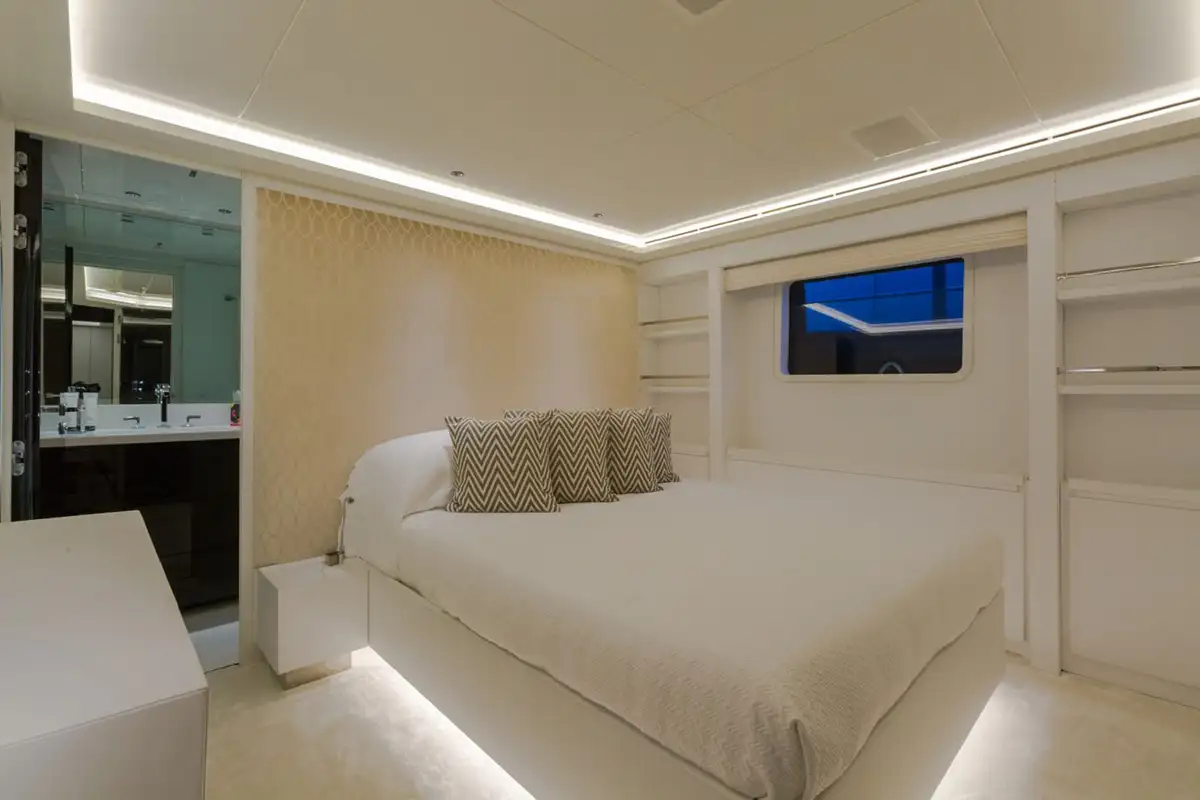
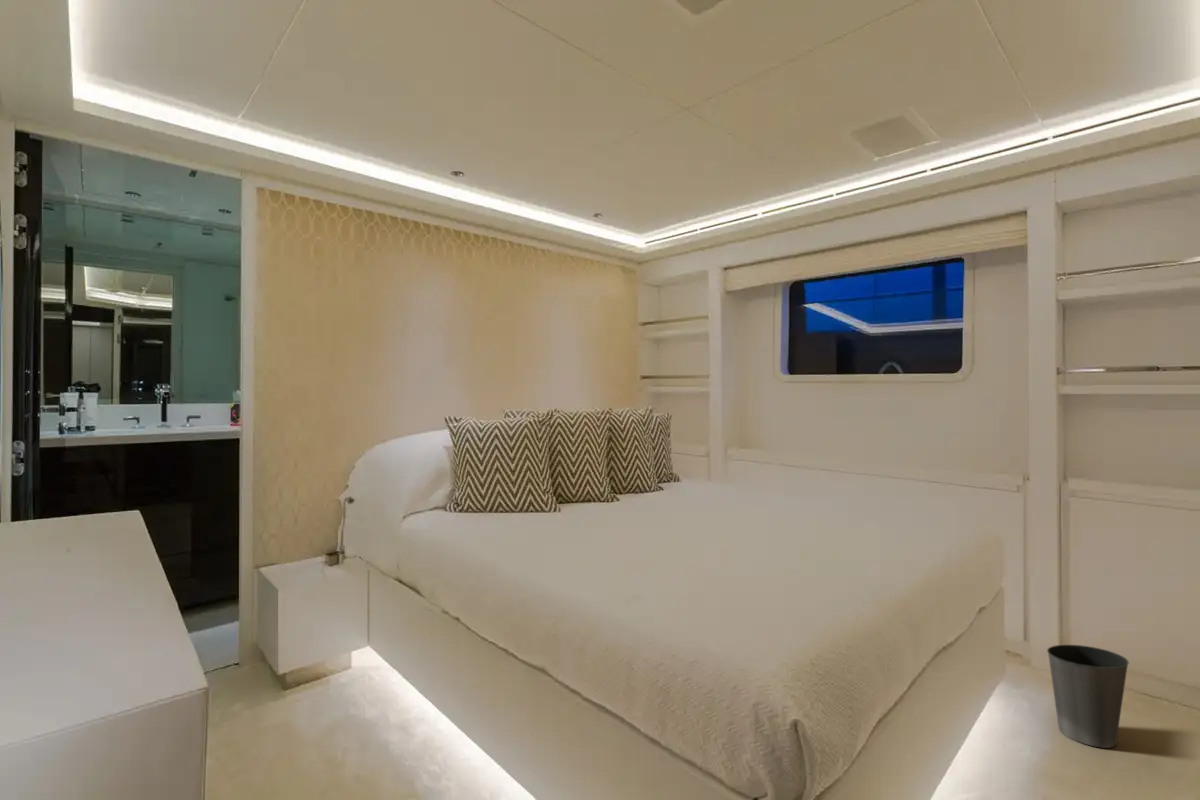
+ waste basket [1046,644,1130,749]
